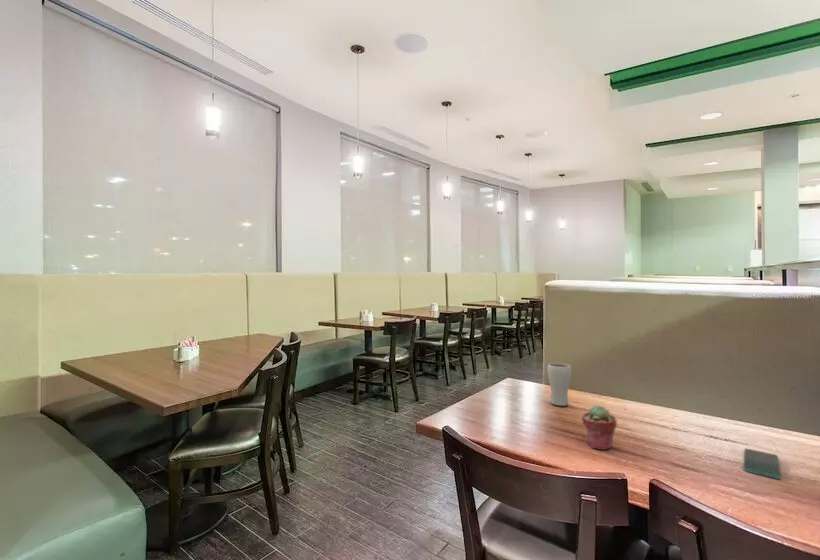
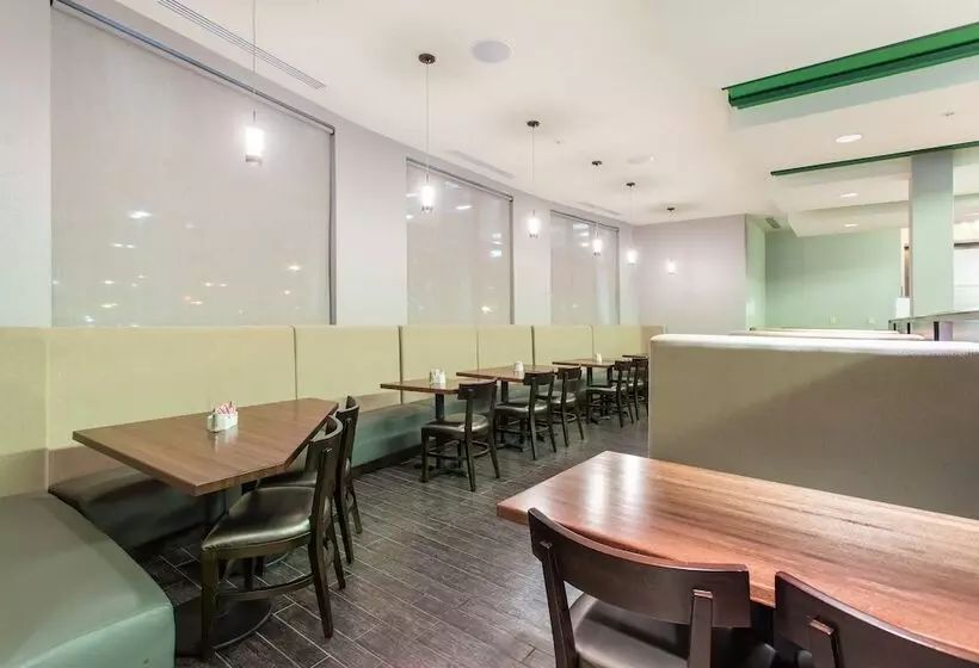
- drinking glass [546,362,572,407]
- smartphone [743,448,782,480]
- potted succulent [581,404,618,451]
